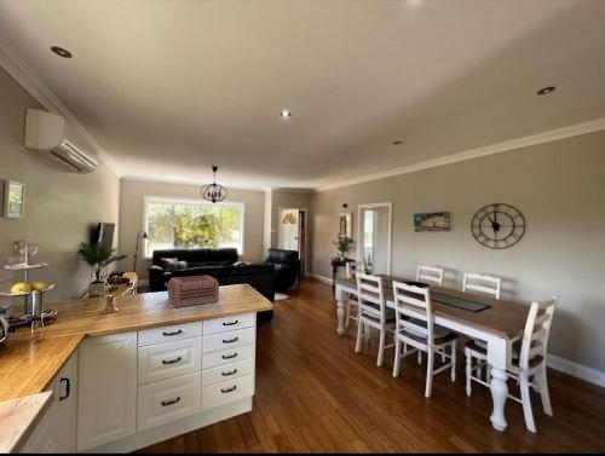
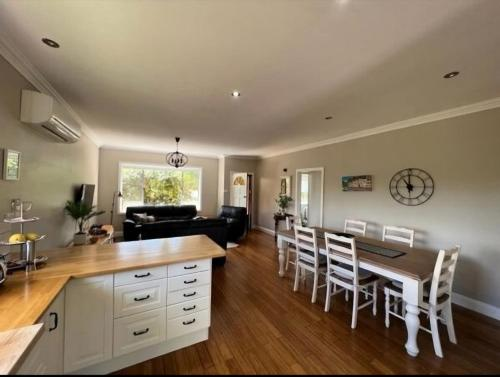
- toaster [163,275,220,308]
- spoon rest [92,285,128,314]
